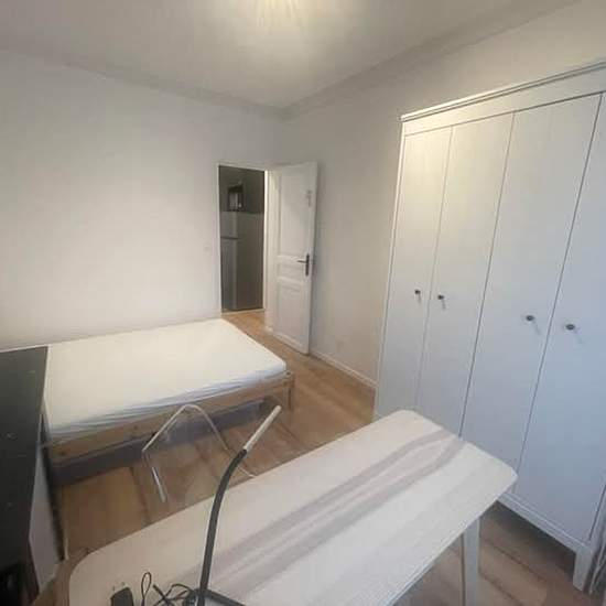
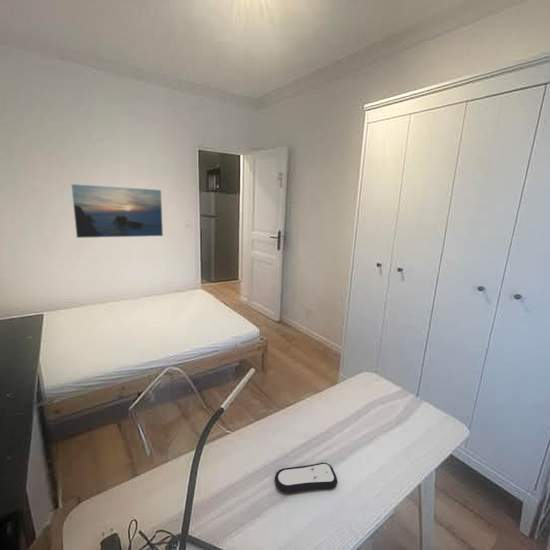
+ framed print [70,183,164,239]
+ remote control [274,462,339,494]
